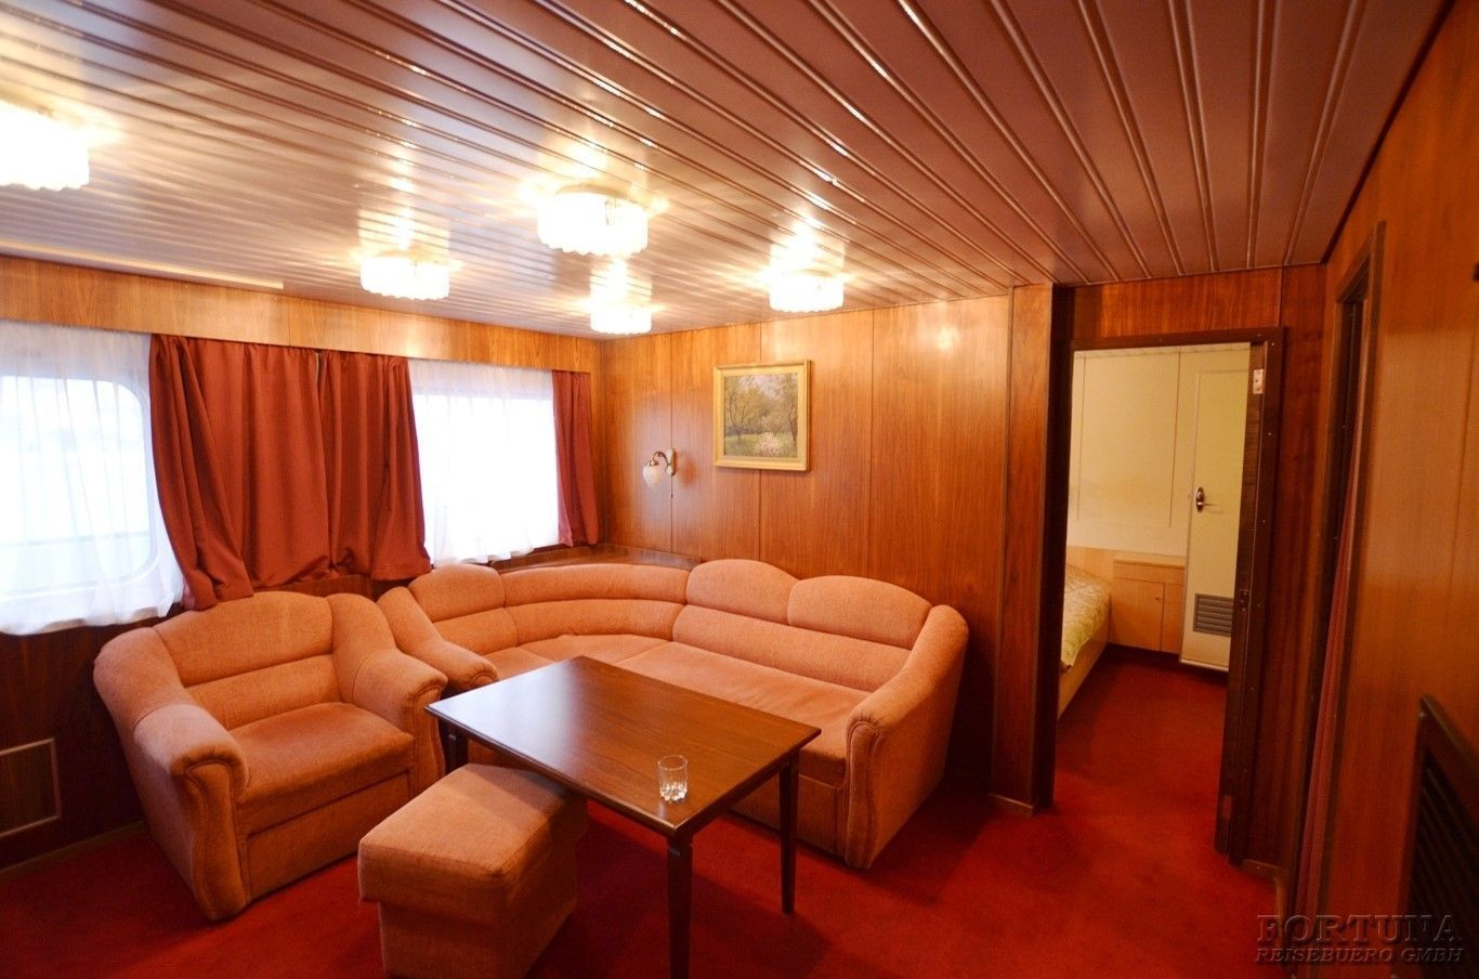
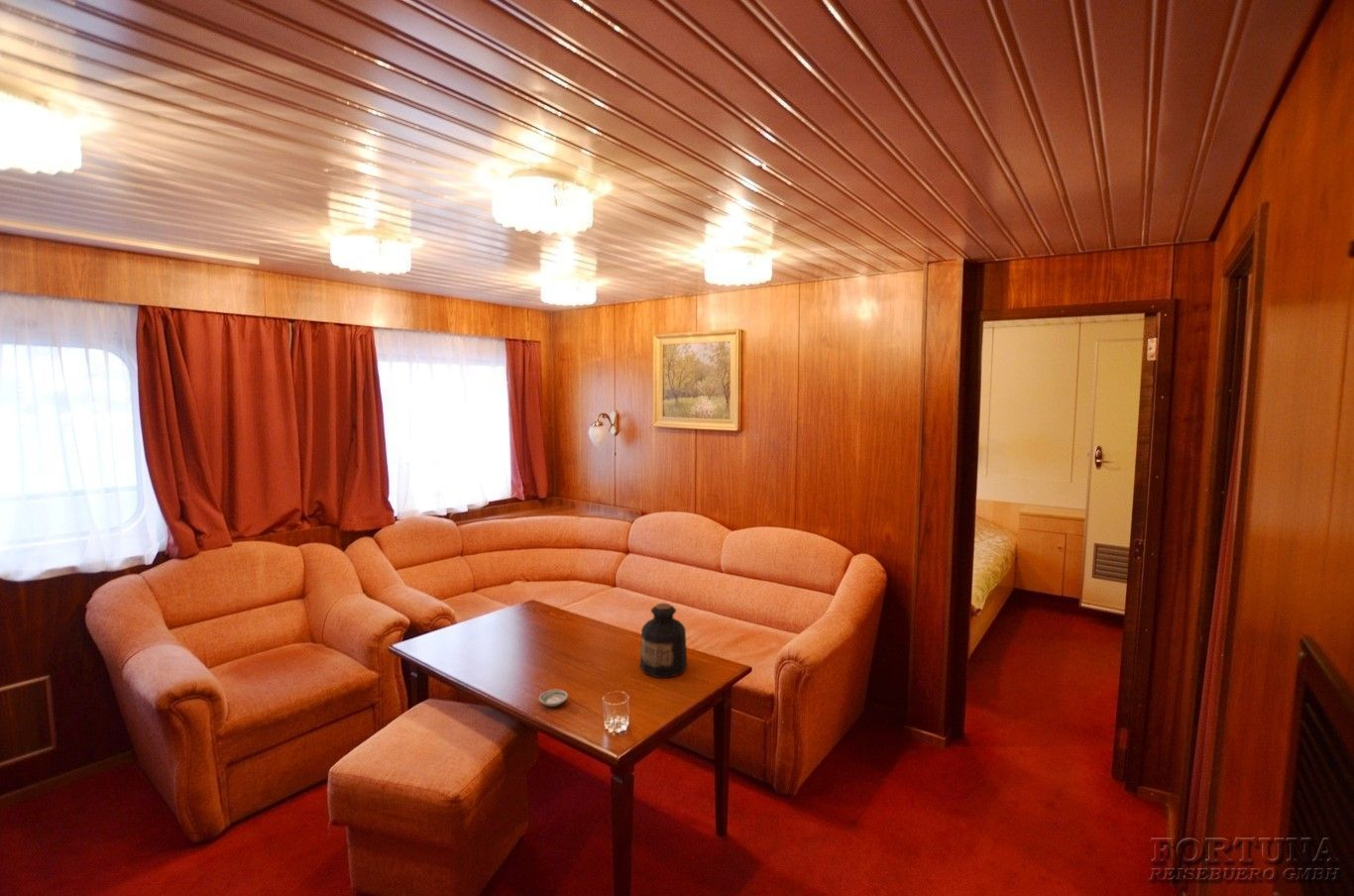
+ bottle [639,602,688,679]
+ saucer [538,689,569,708]
